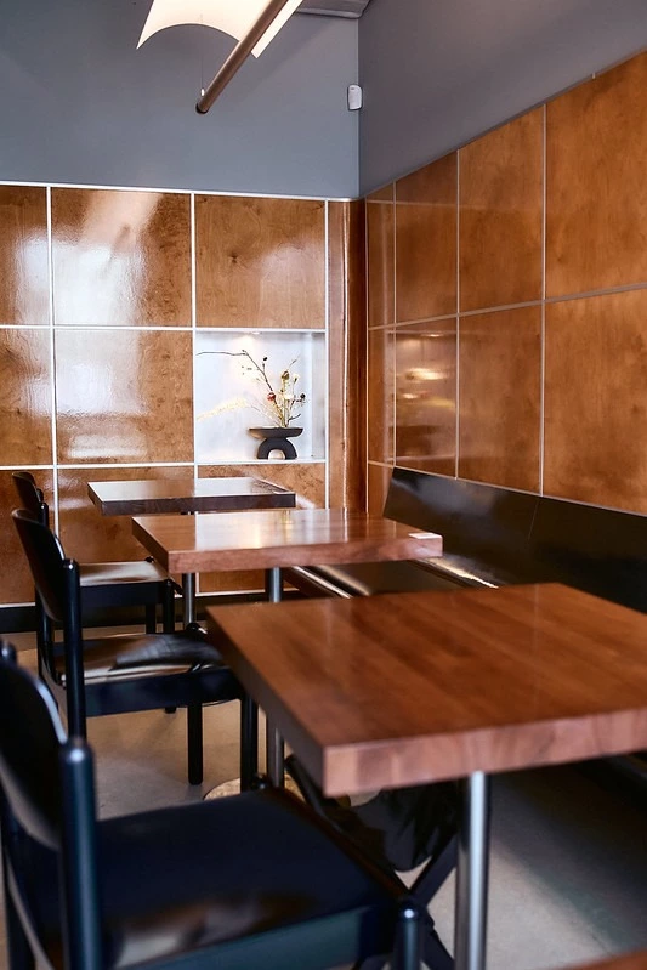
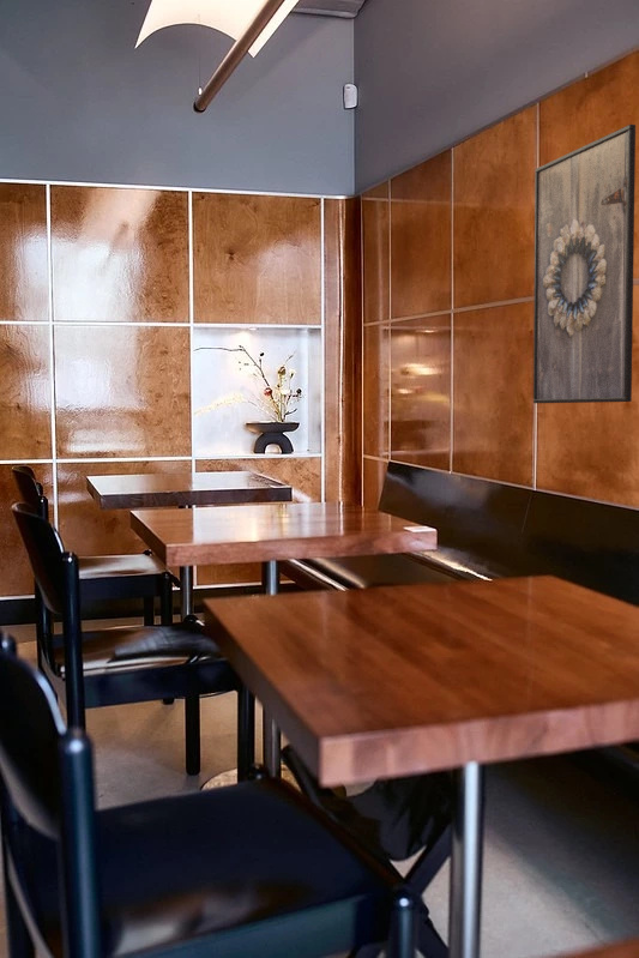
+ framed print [532,123,637,404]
